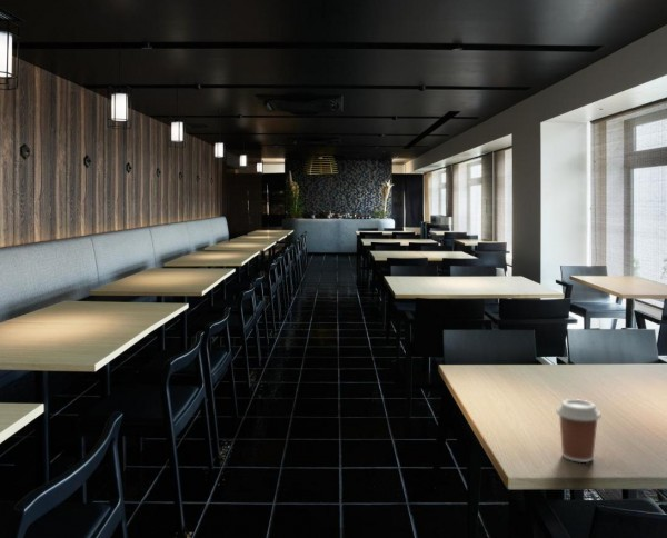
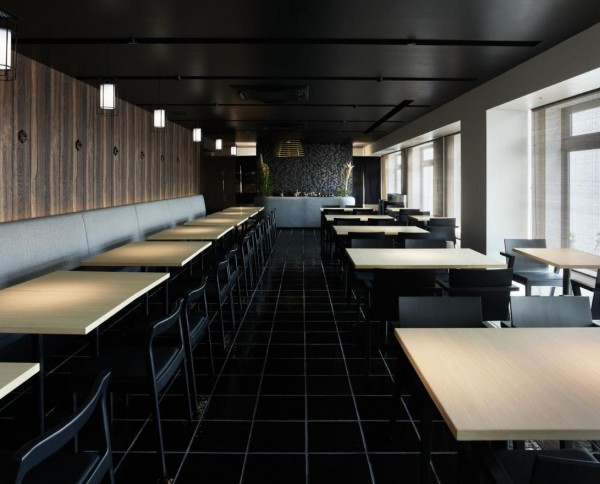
- coffee cup [555,398,601,464]
